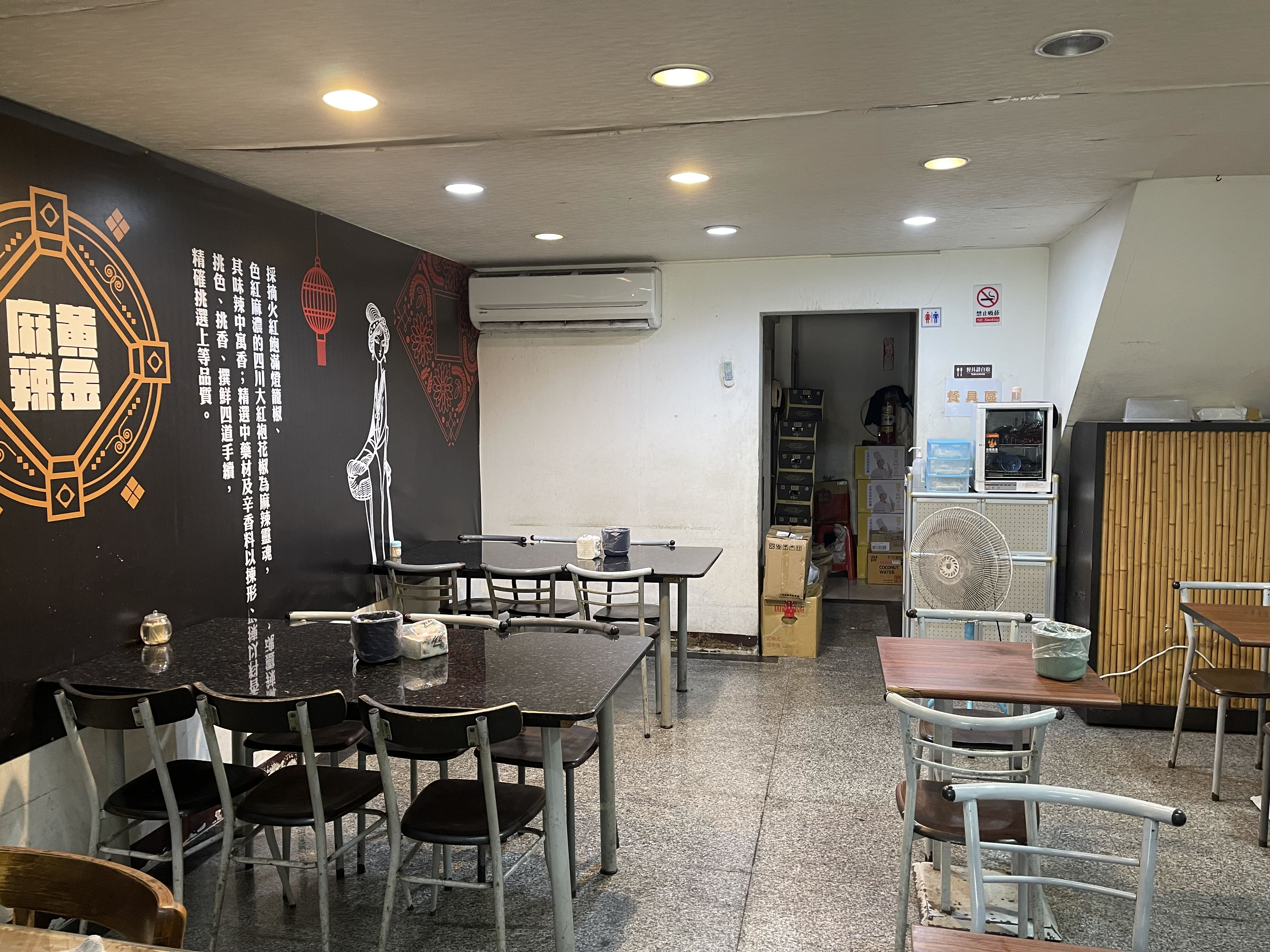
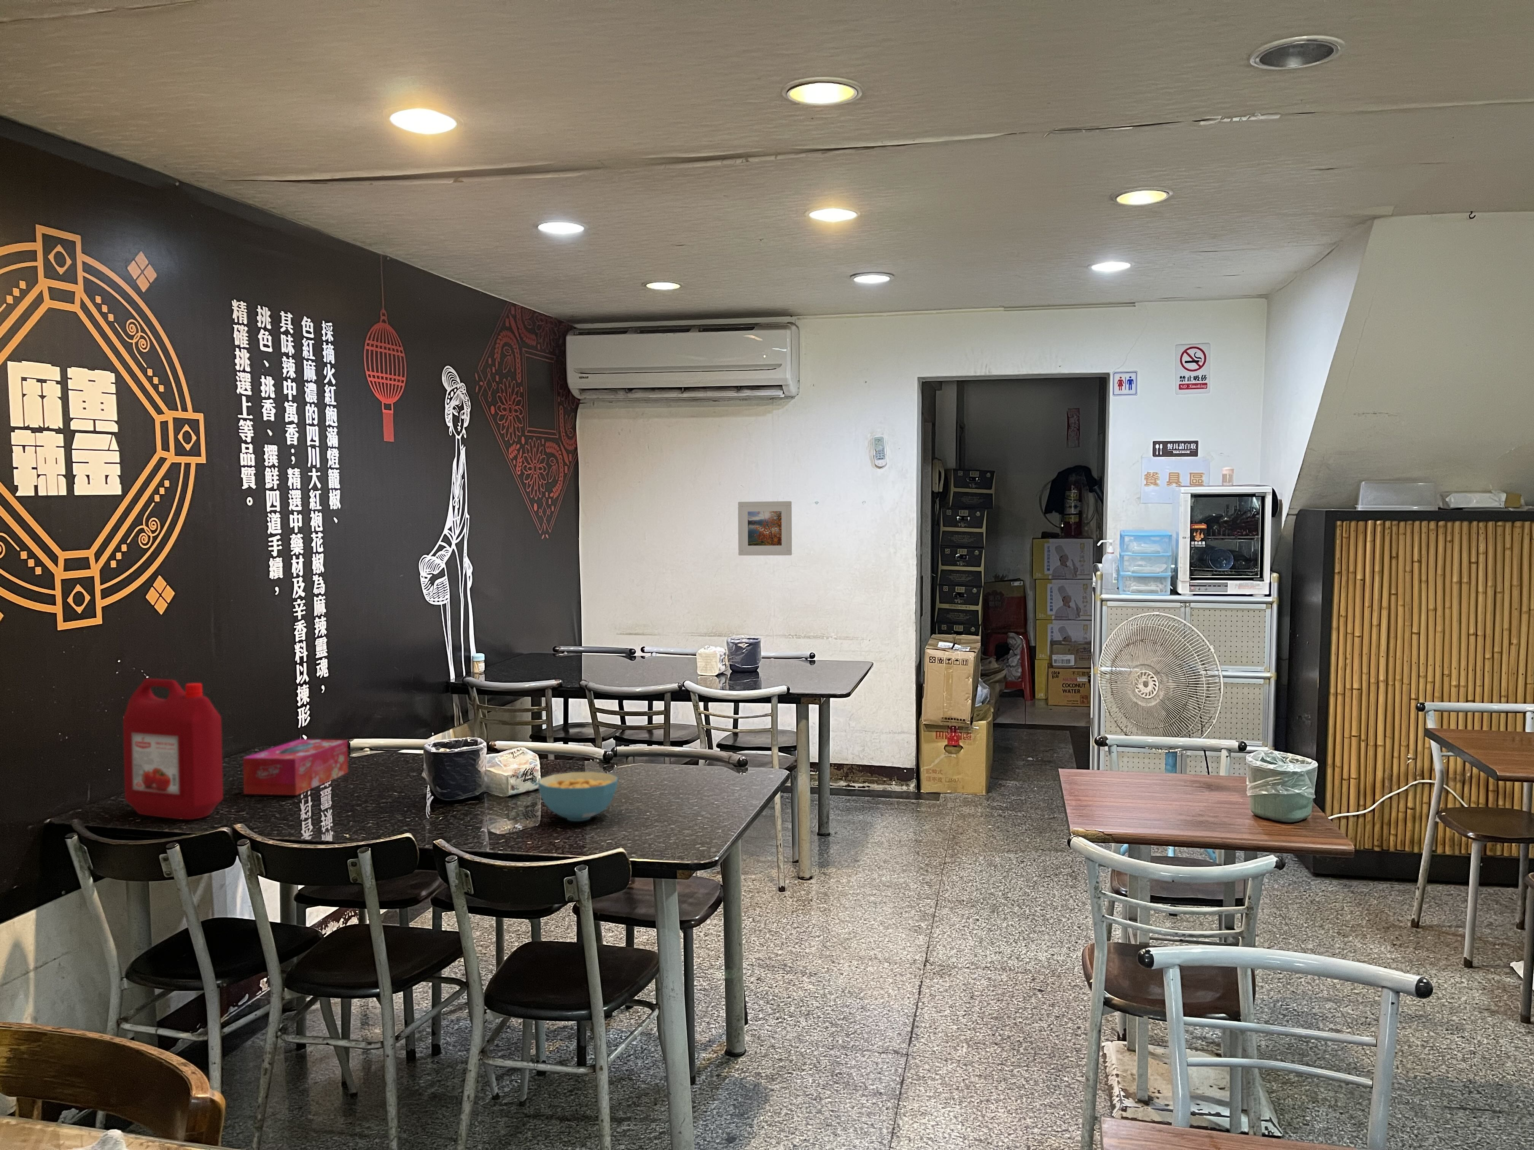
+ ketchup jug [123,678,223,820]
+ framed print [738,501,792,556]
+ cereal bowl [538,771,618,821]
+ tissue box [243,739,349,796]
